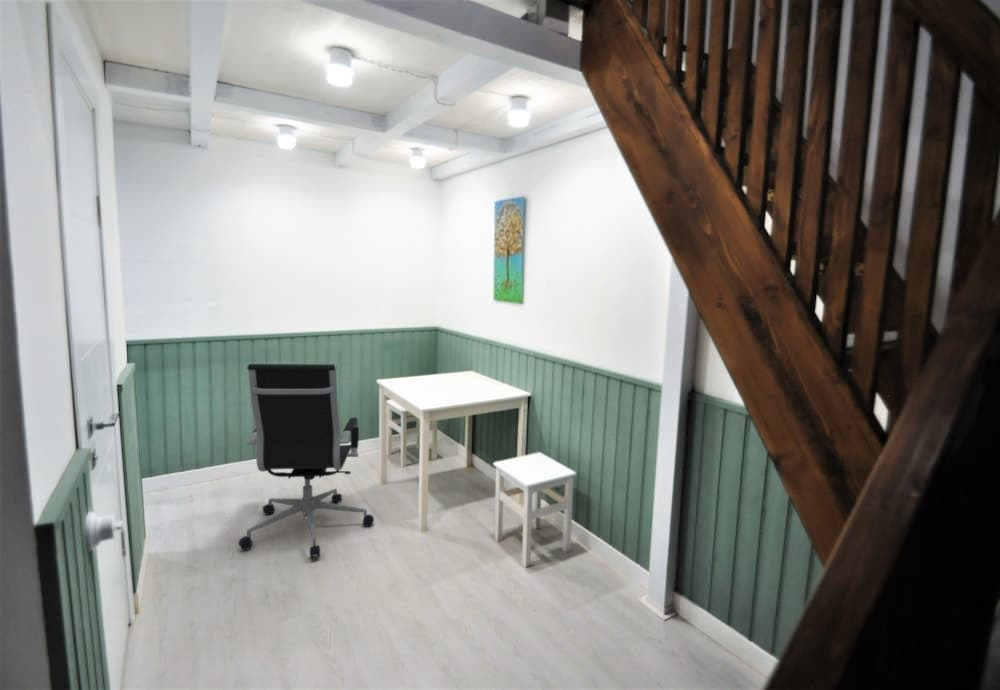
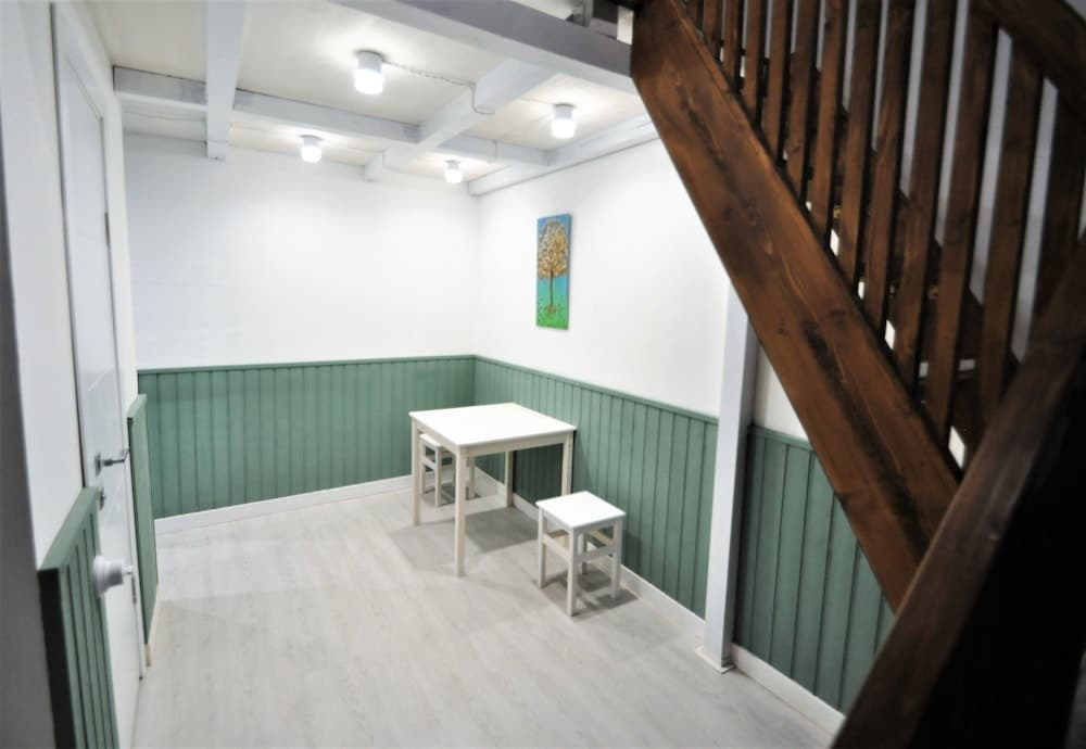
- office chair [237,363,375,560]
